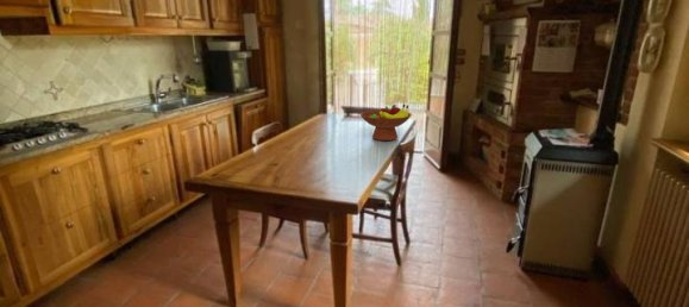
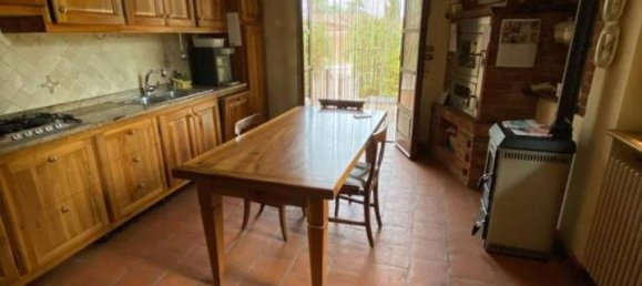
- fruit bowl [358,104,413,142]
